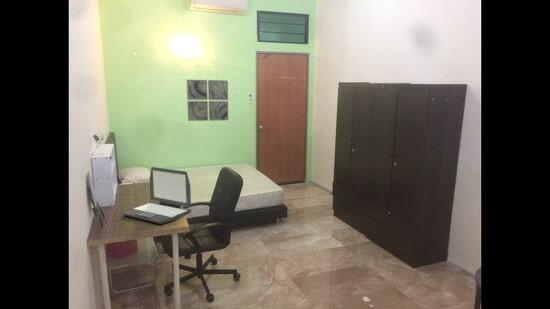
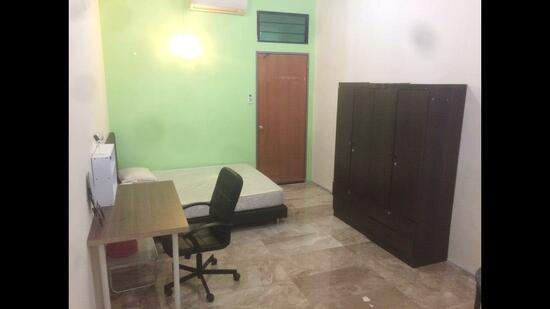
- wall art [186,79,229,122]
- laptop [122,166,192,225]
